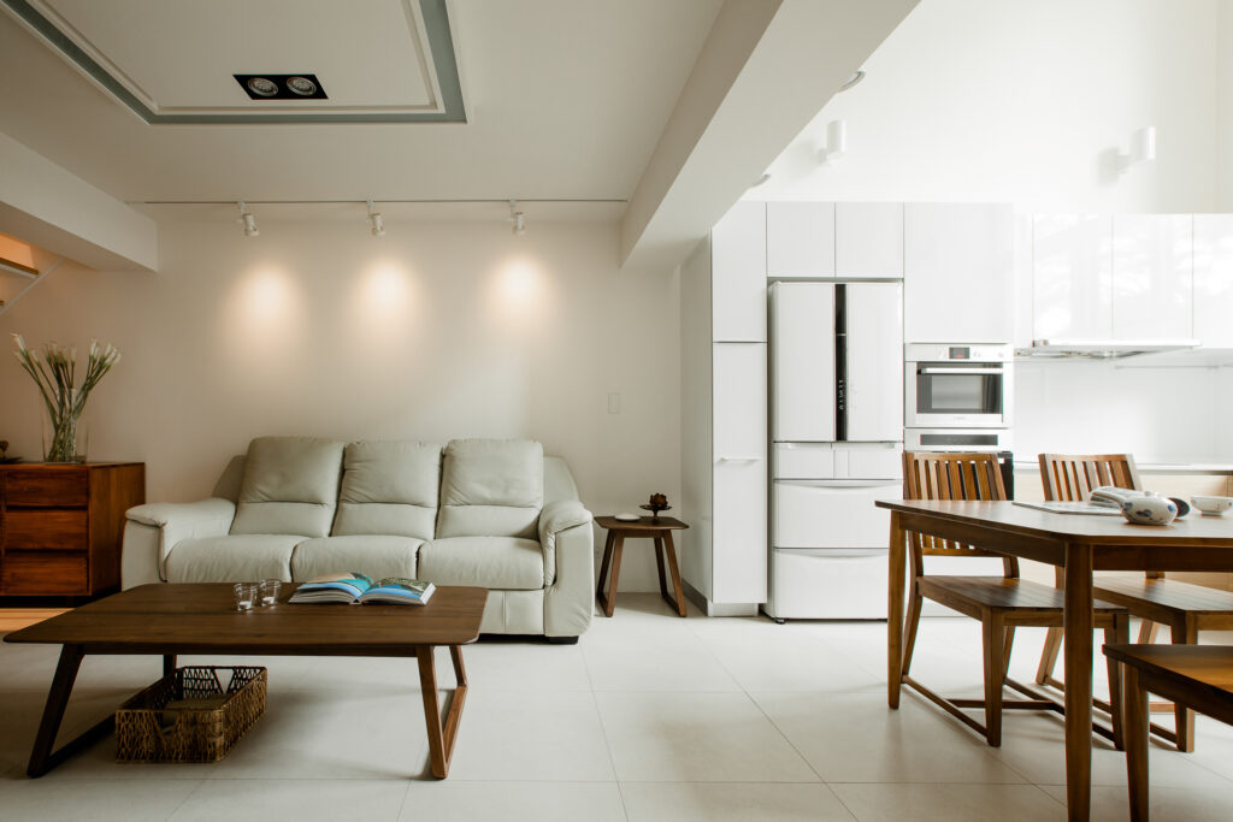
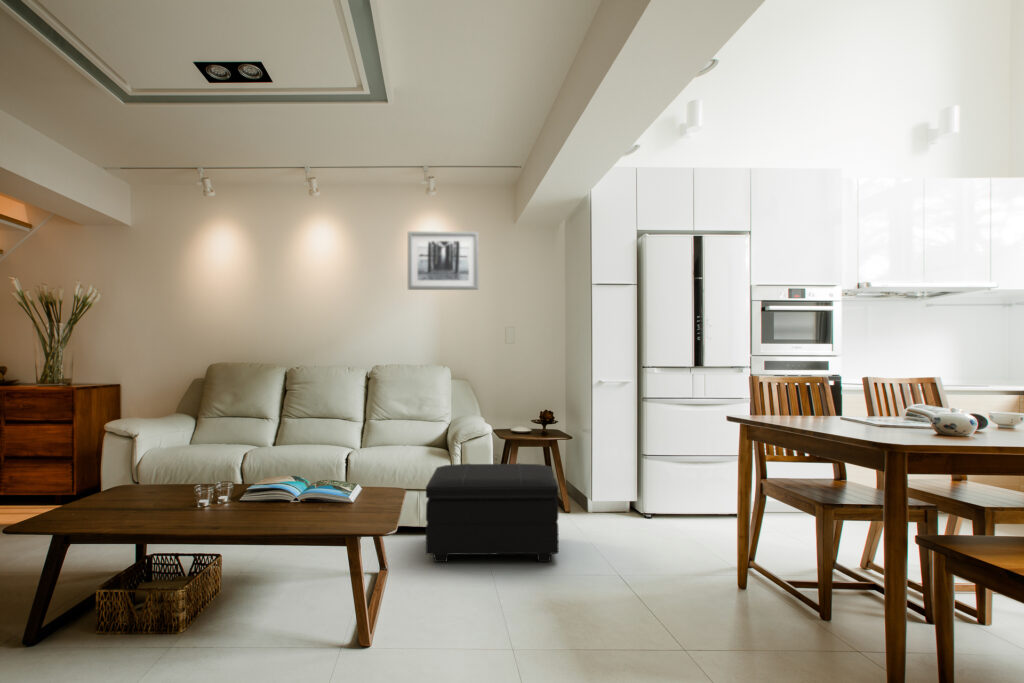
+ footstool [425,462,559,563]
+ wall art [407,230,480,291]
